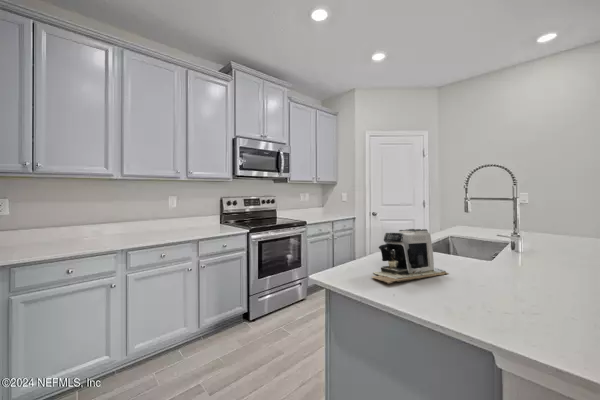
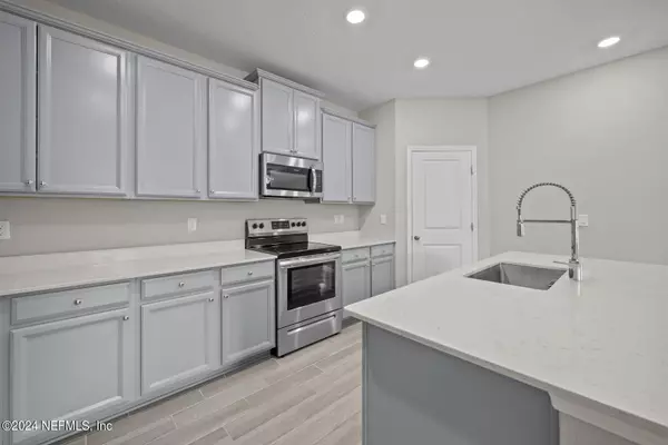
- coffee maker [371,228,450,285]
